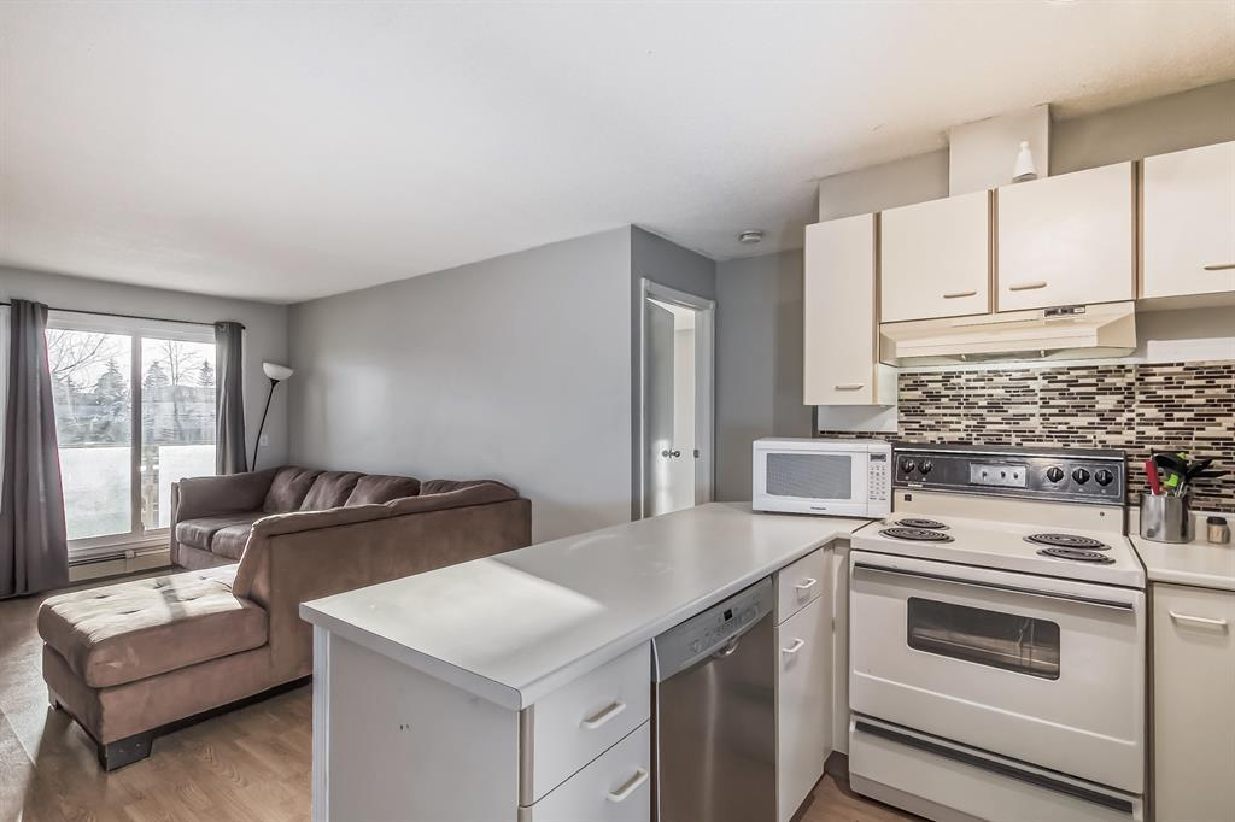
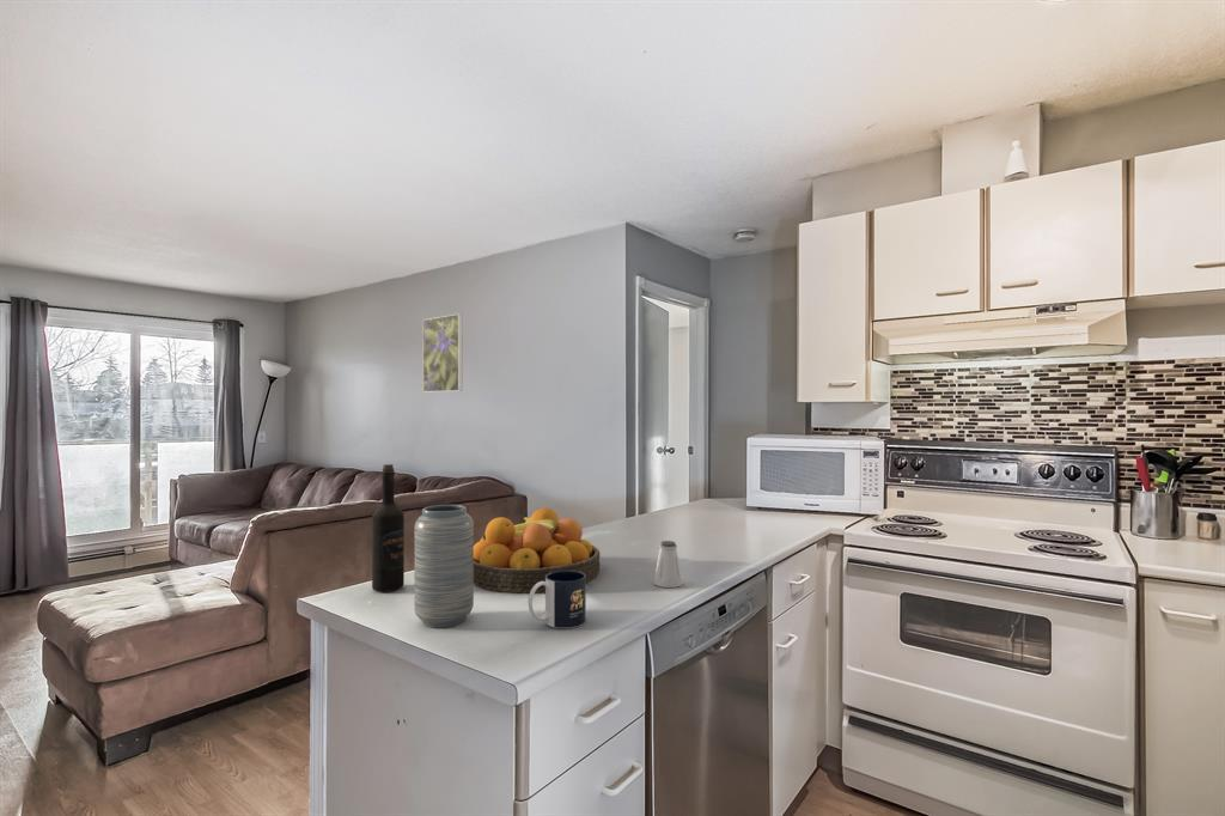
+ wine bottle [371,463,406,593]
+ saltshaker [652,540,684,589]
+ mug [528,571,587,629]
+ vase [414,504,475,628]
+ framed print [422,312,463,394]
+ fruit bowl [474,507,602,593]
